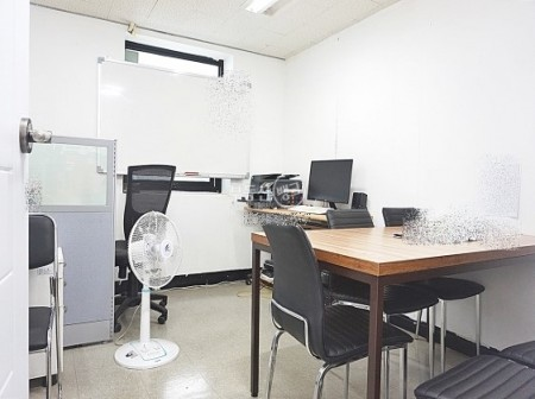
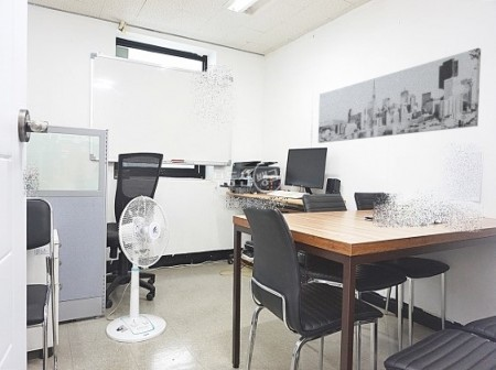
+ wall art [317,47,482,144]
